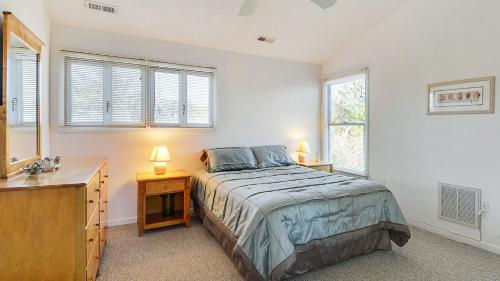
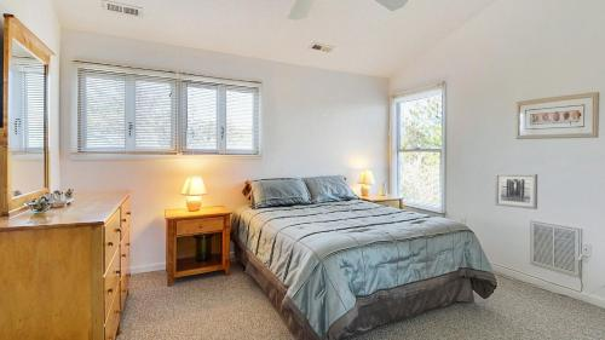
+ wall art [494,172,538,211]
